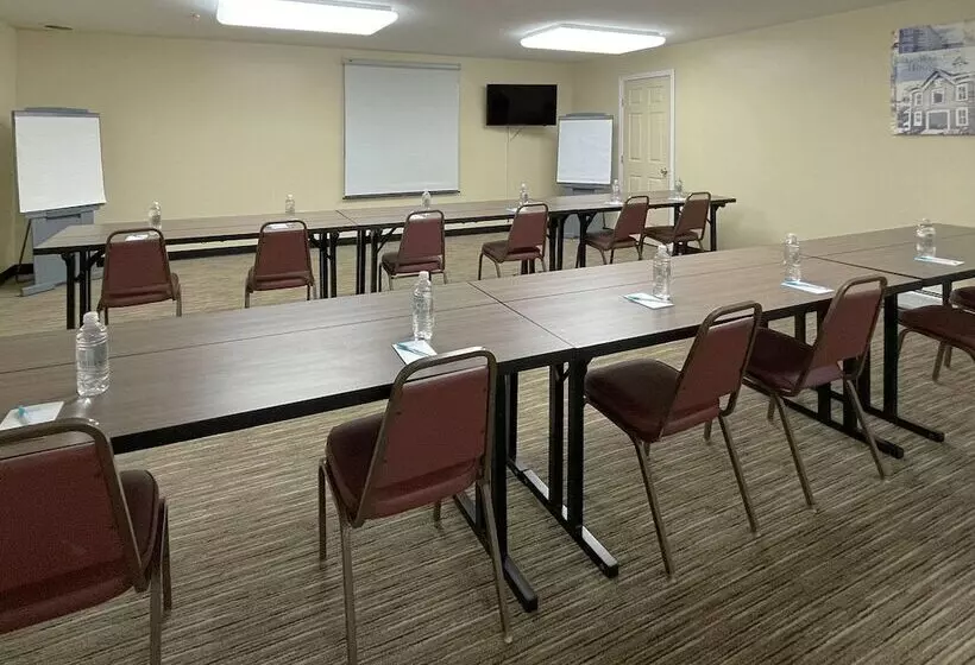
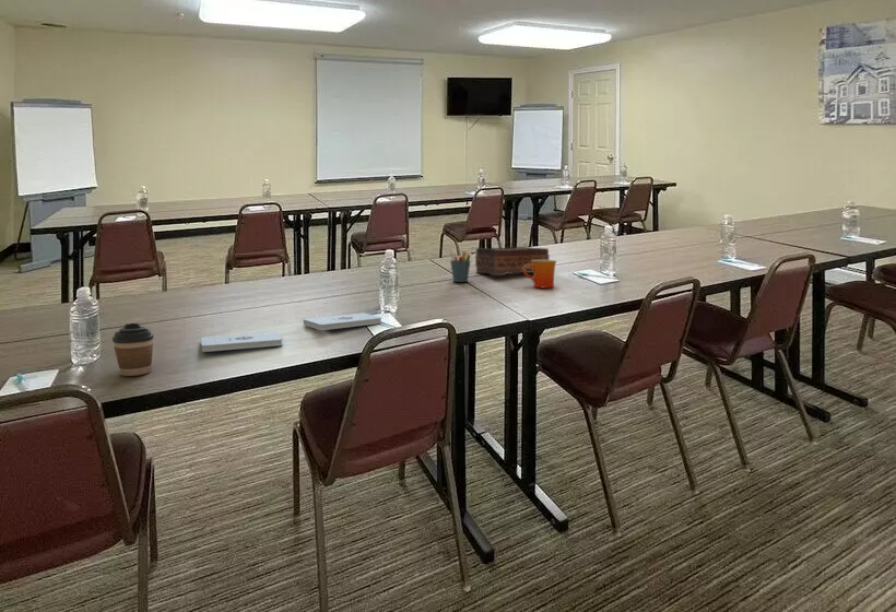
+ tissue box [474,246,551,276]
+ notepad [200,331,284,353]
+ pen holder [448,248,472,283]
+ mug [522,259,557,289]
+ notepad [303,311,382,331]
+ coffee cup [111,322,155,377]
